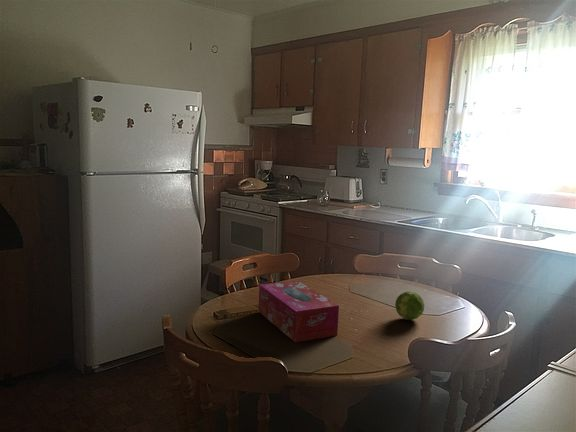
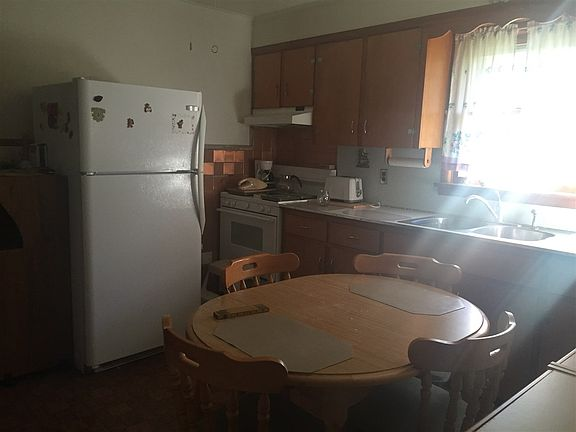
- fruit [394,290,425,321]
- tissue box [258,280,340,343]
